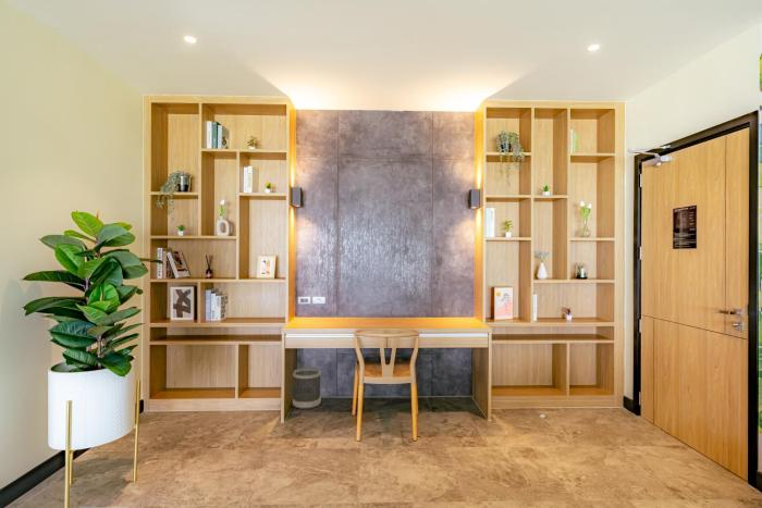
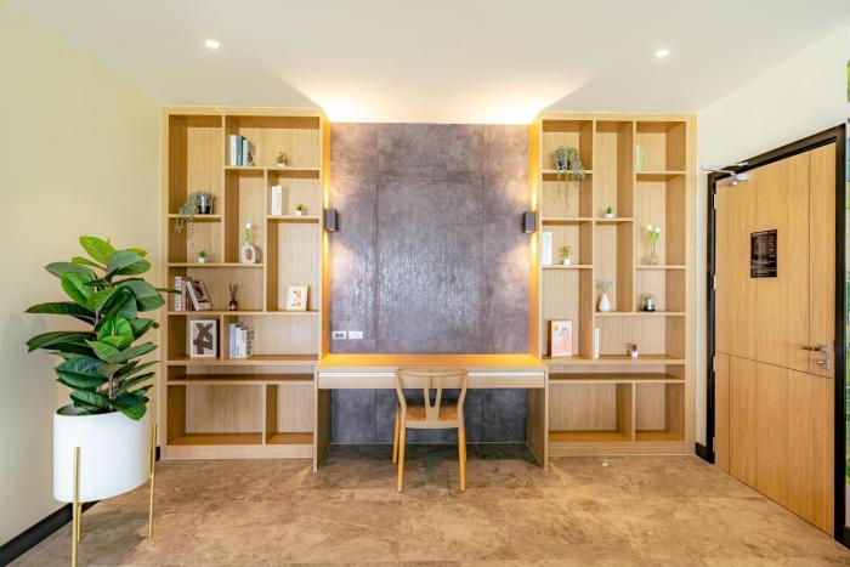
- wastebasket [292,367,322,410]
